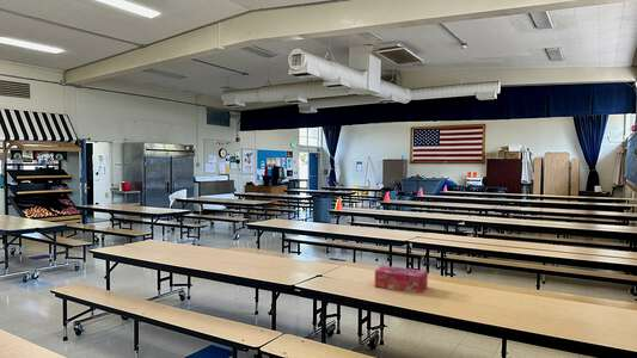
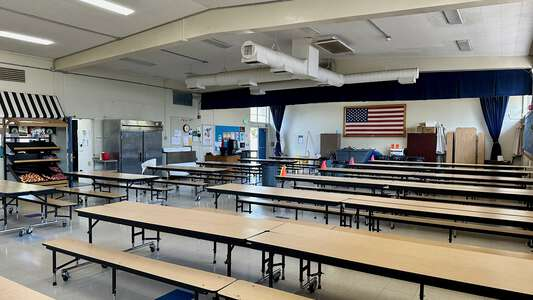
- tissue box [374,265,429,295]
